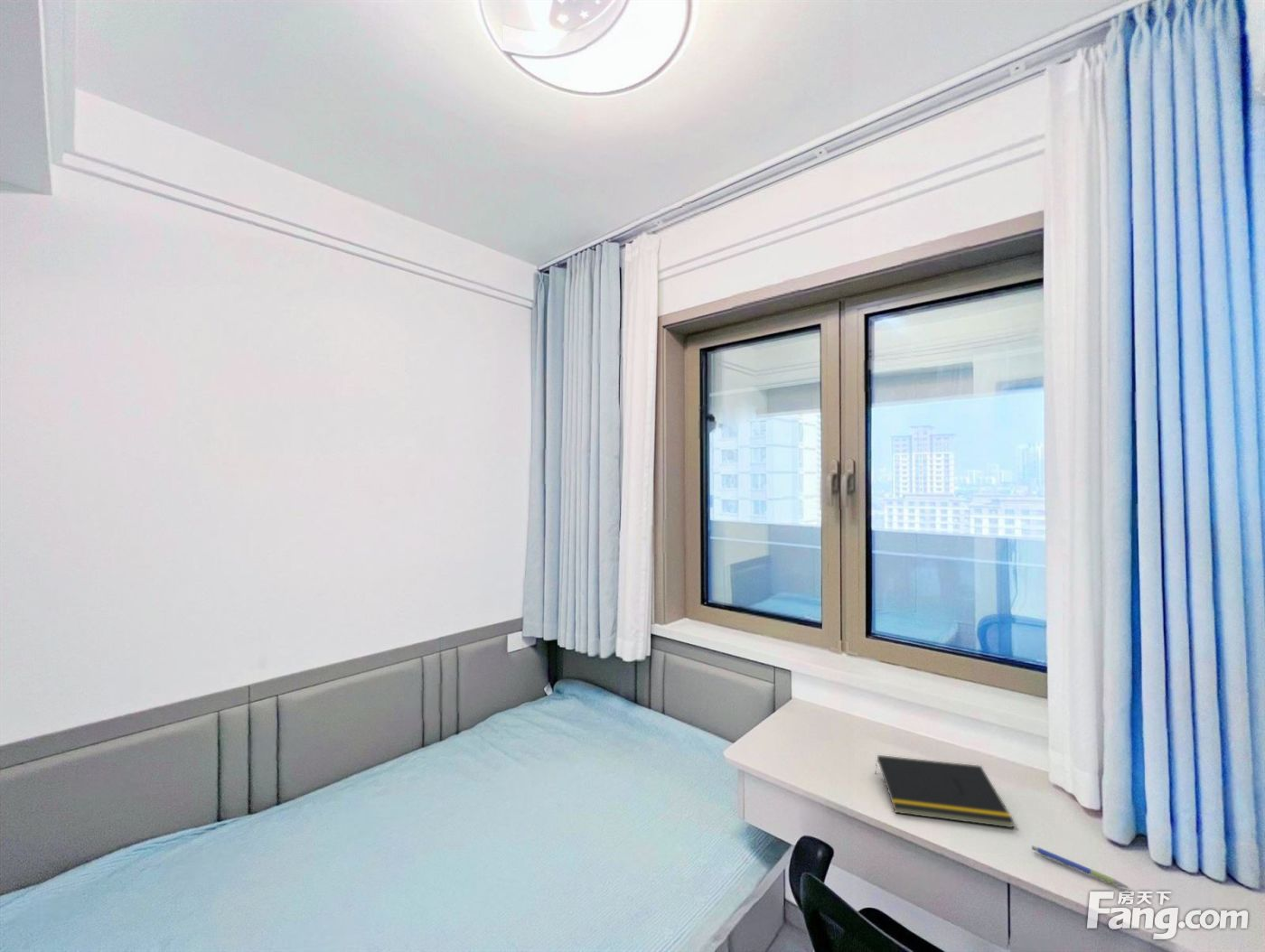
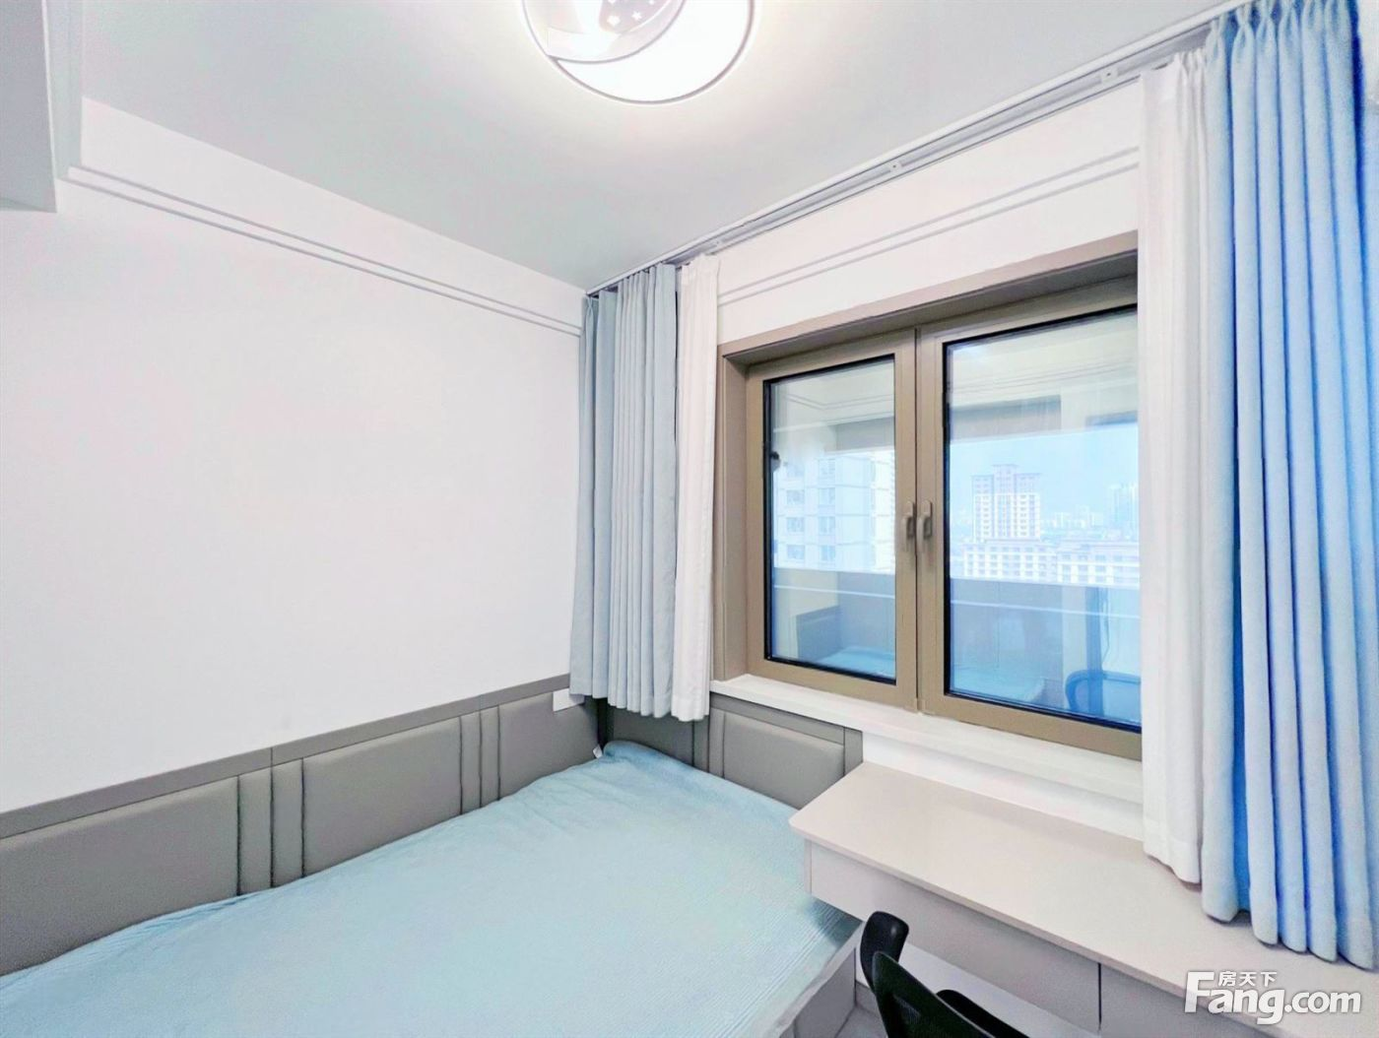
- notepad [874,754,1016,828]
- pen [1031,845,1130,890]
